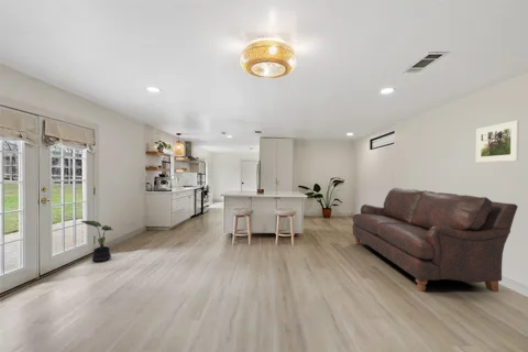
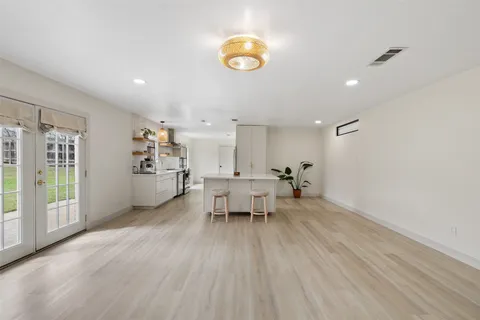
- potted plant [79,220,114,263]
- sofa [352,187,518,293]
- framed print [475,120,520,164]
